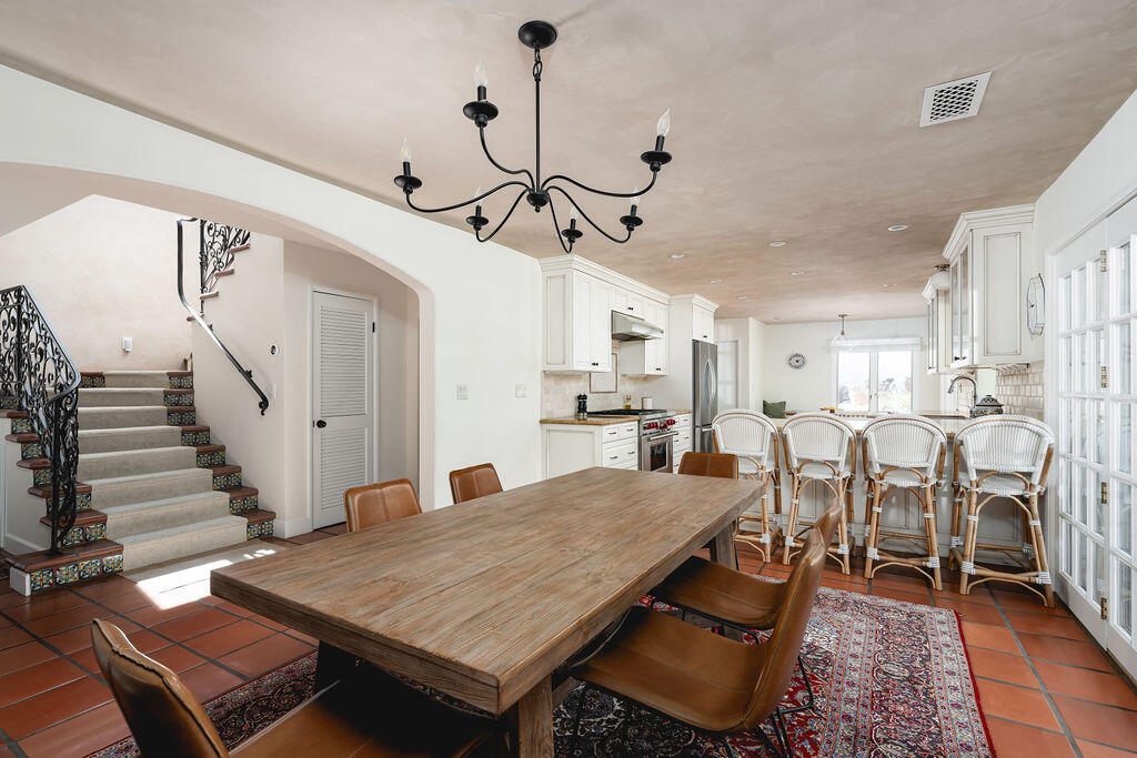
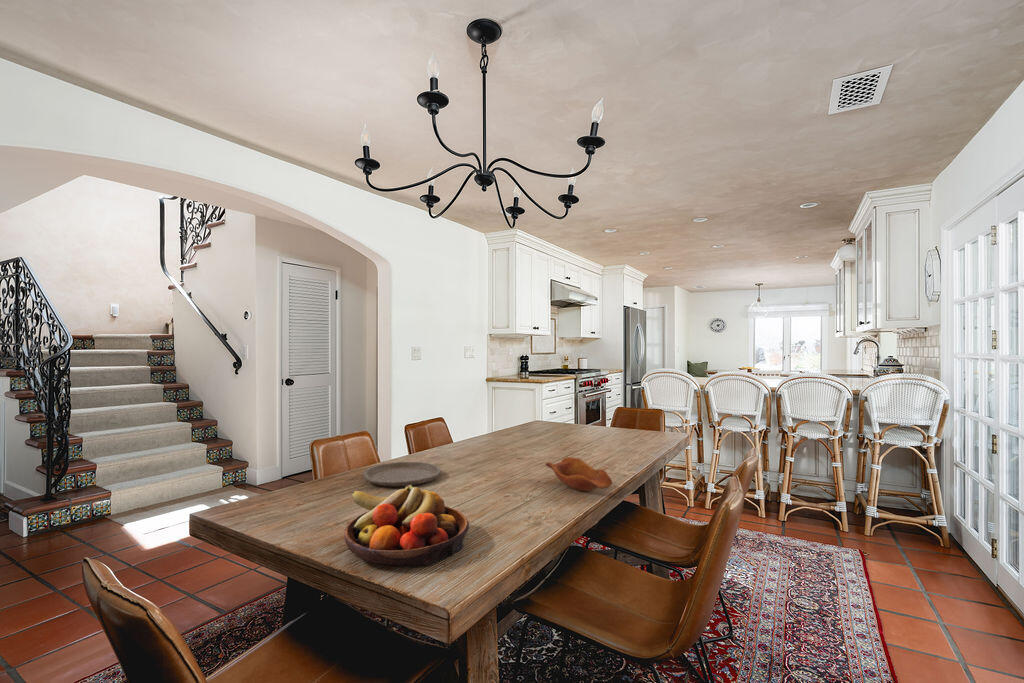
+ fruit bowl [343,485,470,568]
+ plate [362,461,442,487]
+ wooden bowl [544,456,613,492]
